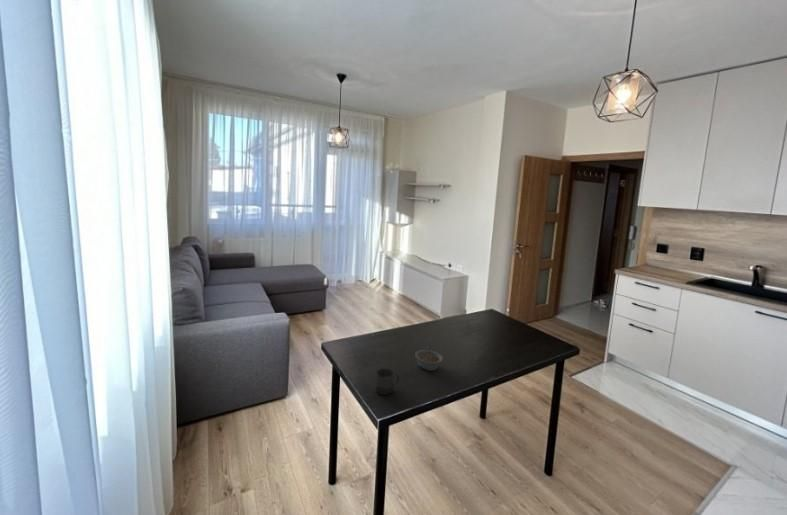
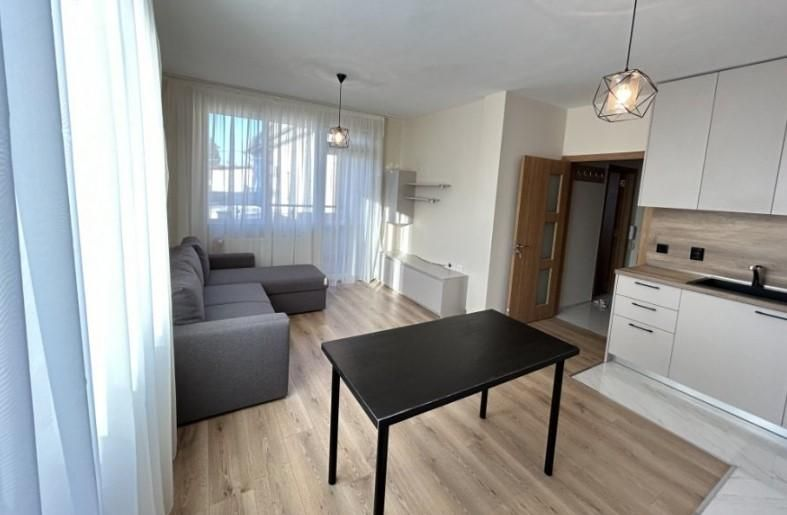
- legume [414,345,444,372]
- cup [375,368,400,396]
